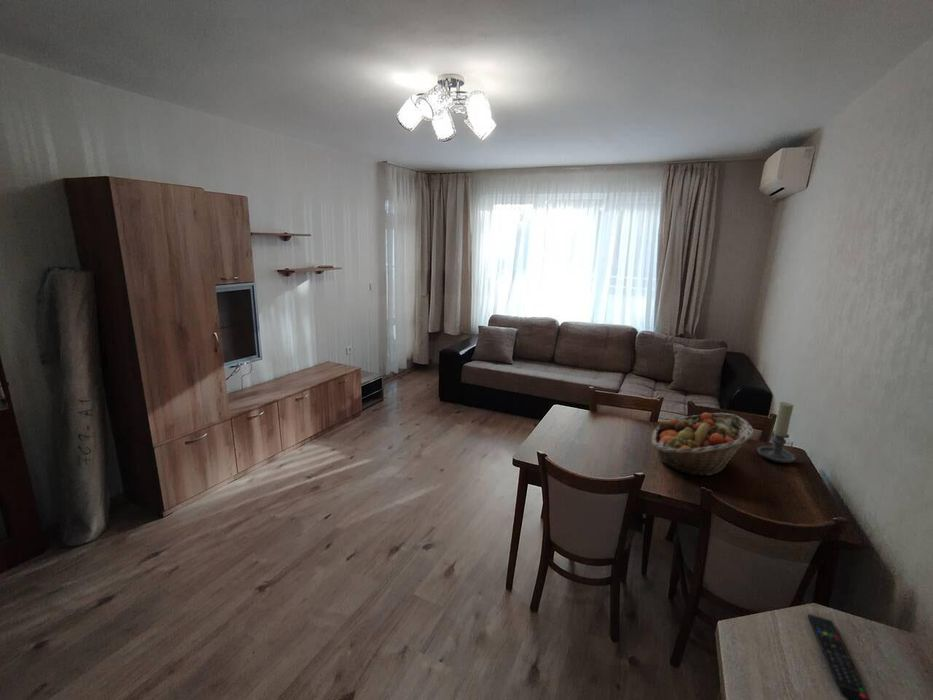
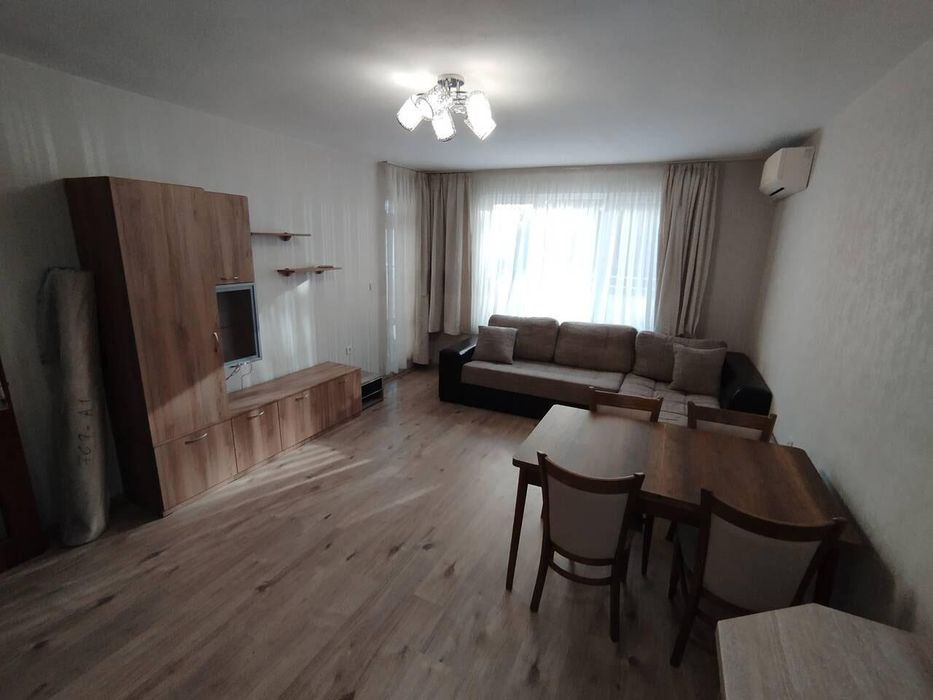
- fruit basket [650,412,755,477]
- remote control [807,613,871,700]
- candle holder [756,401,805,464]
